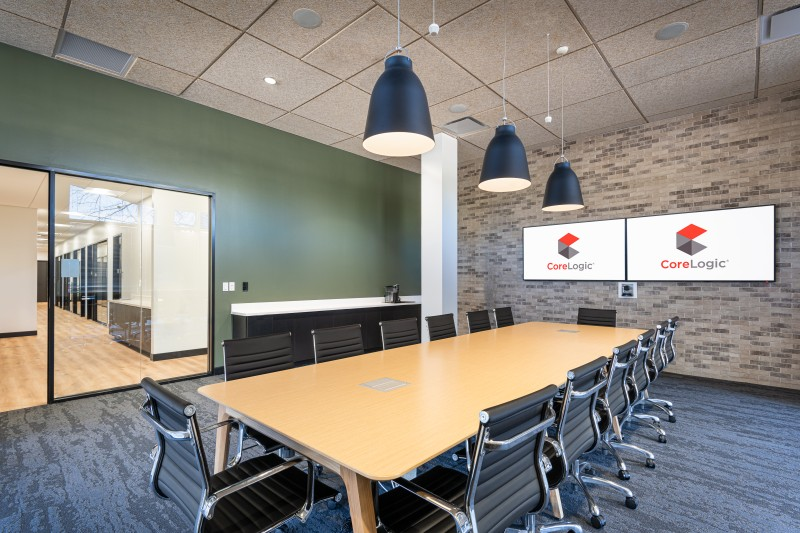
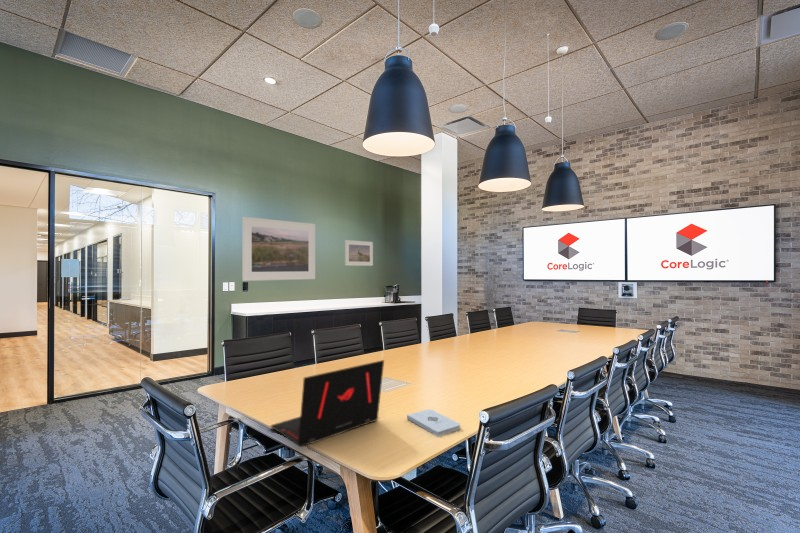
+ notepad [406,408,461,437]
+ laptop [269,359,385,448]
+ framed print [241,216,316,282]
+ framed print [344,239,374,267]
